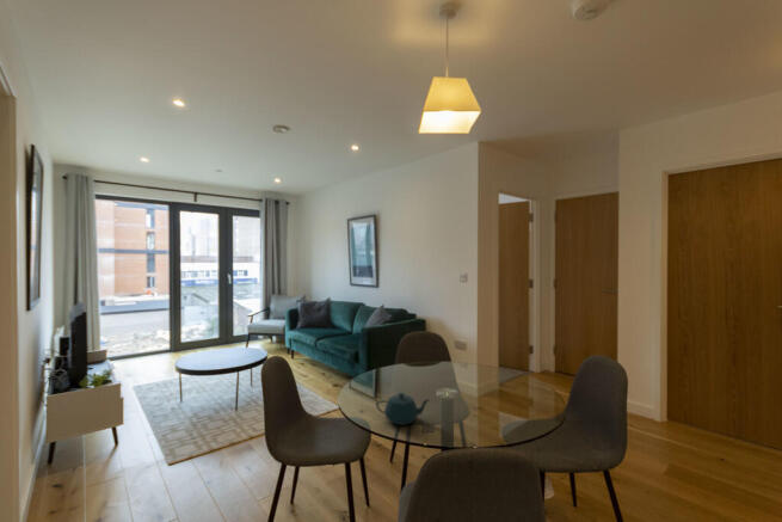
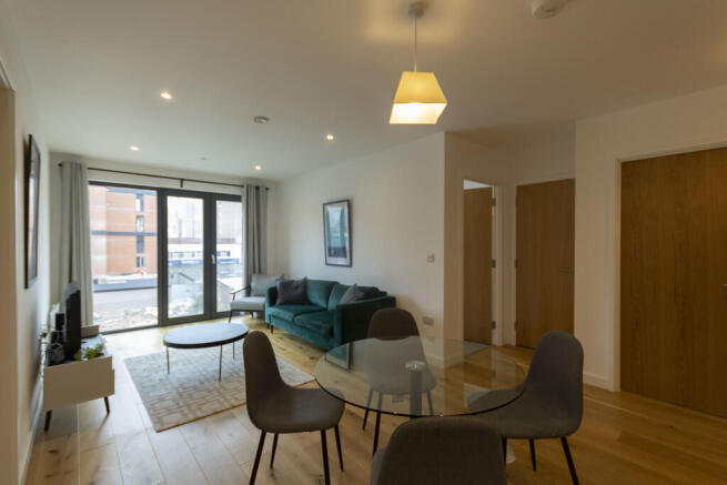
- teapot [375,392,430,426]
